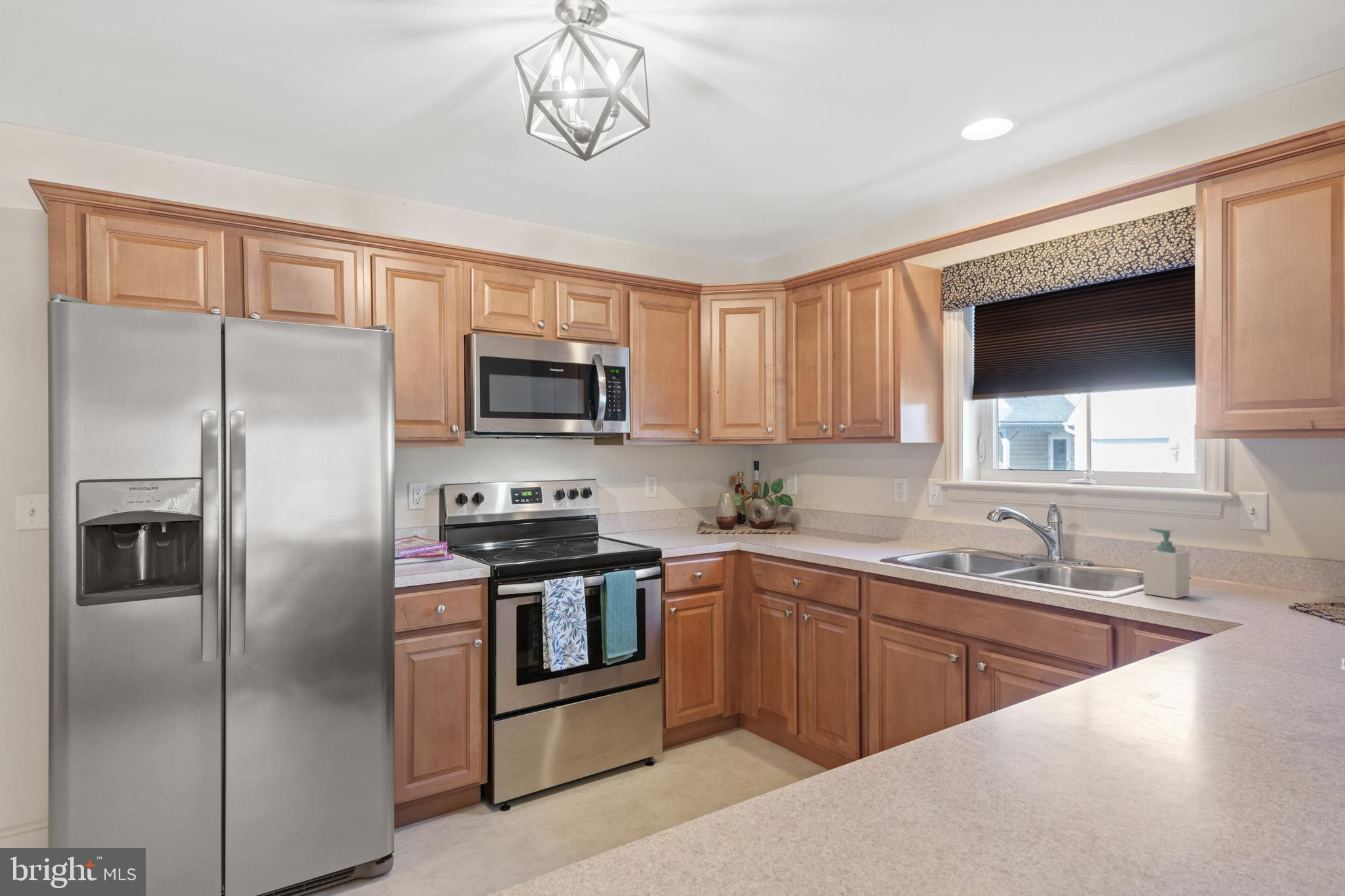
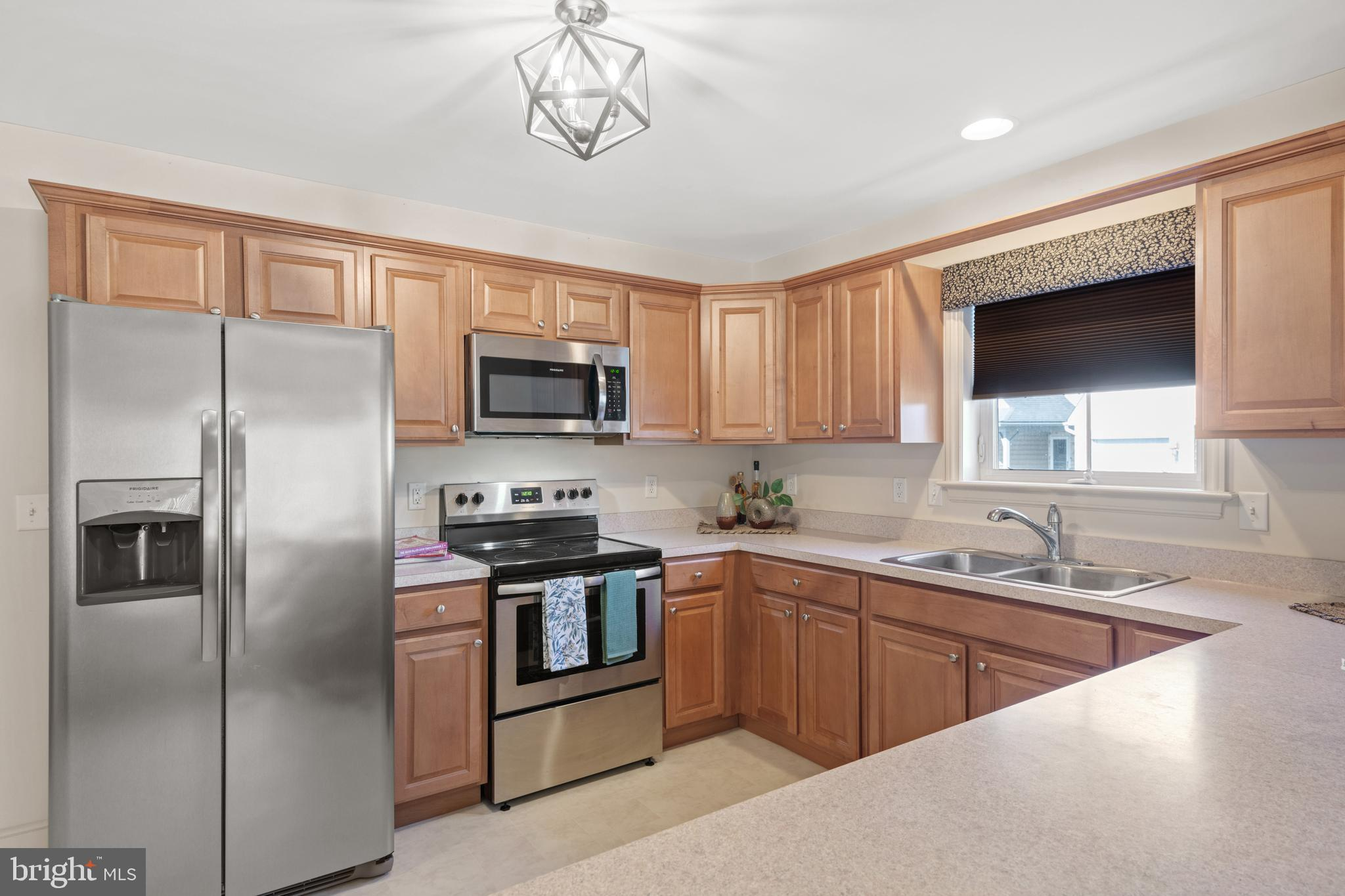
- soap bottle [1143,528,1190,599]
